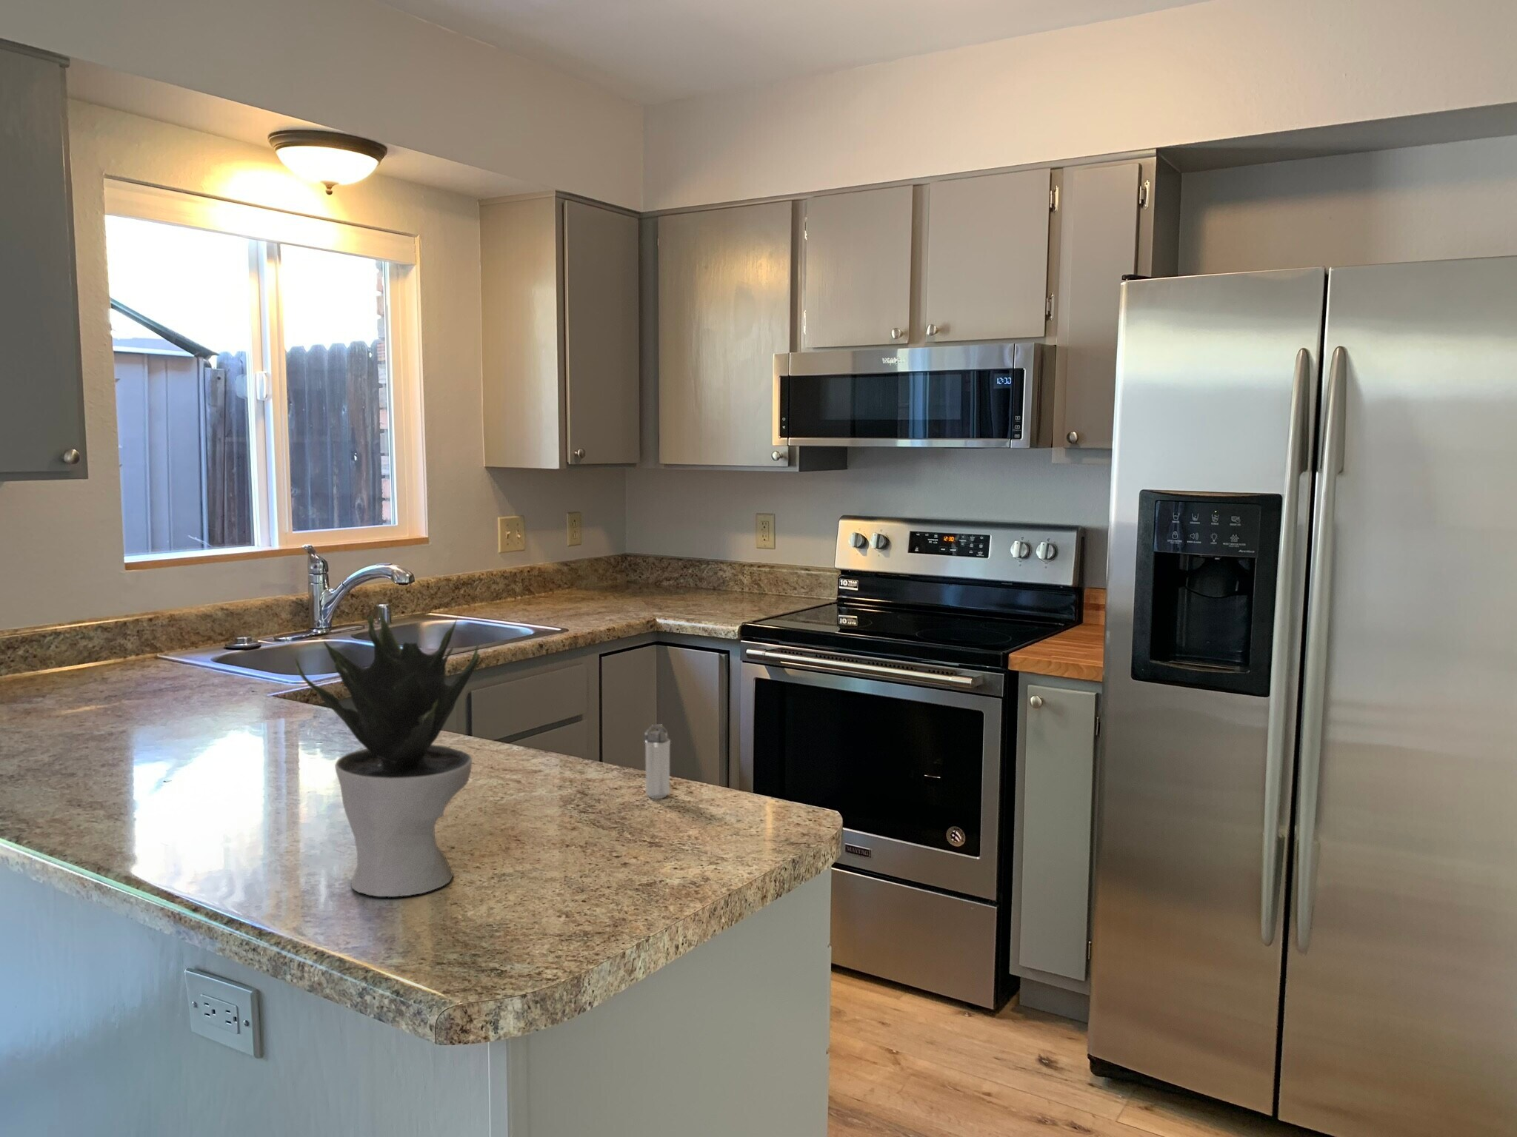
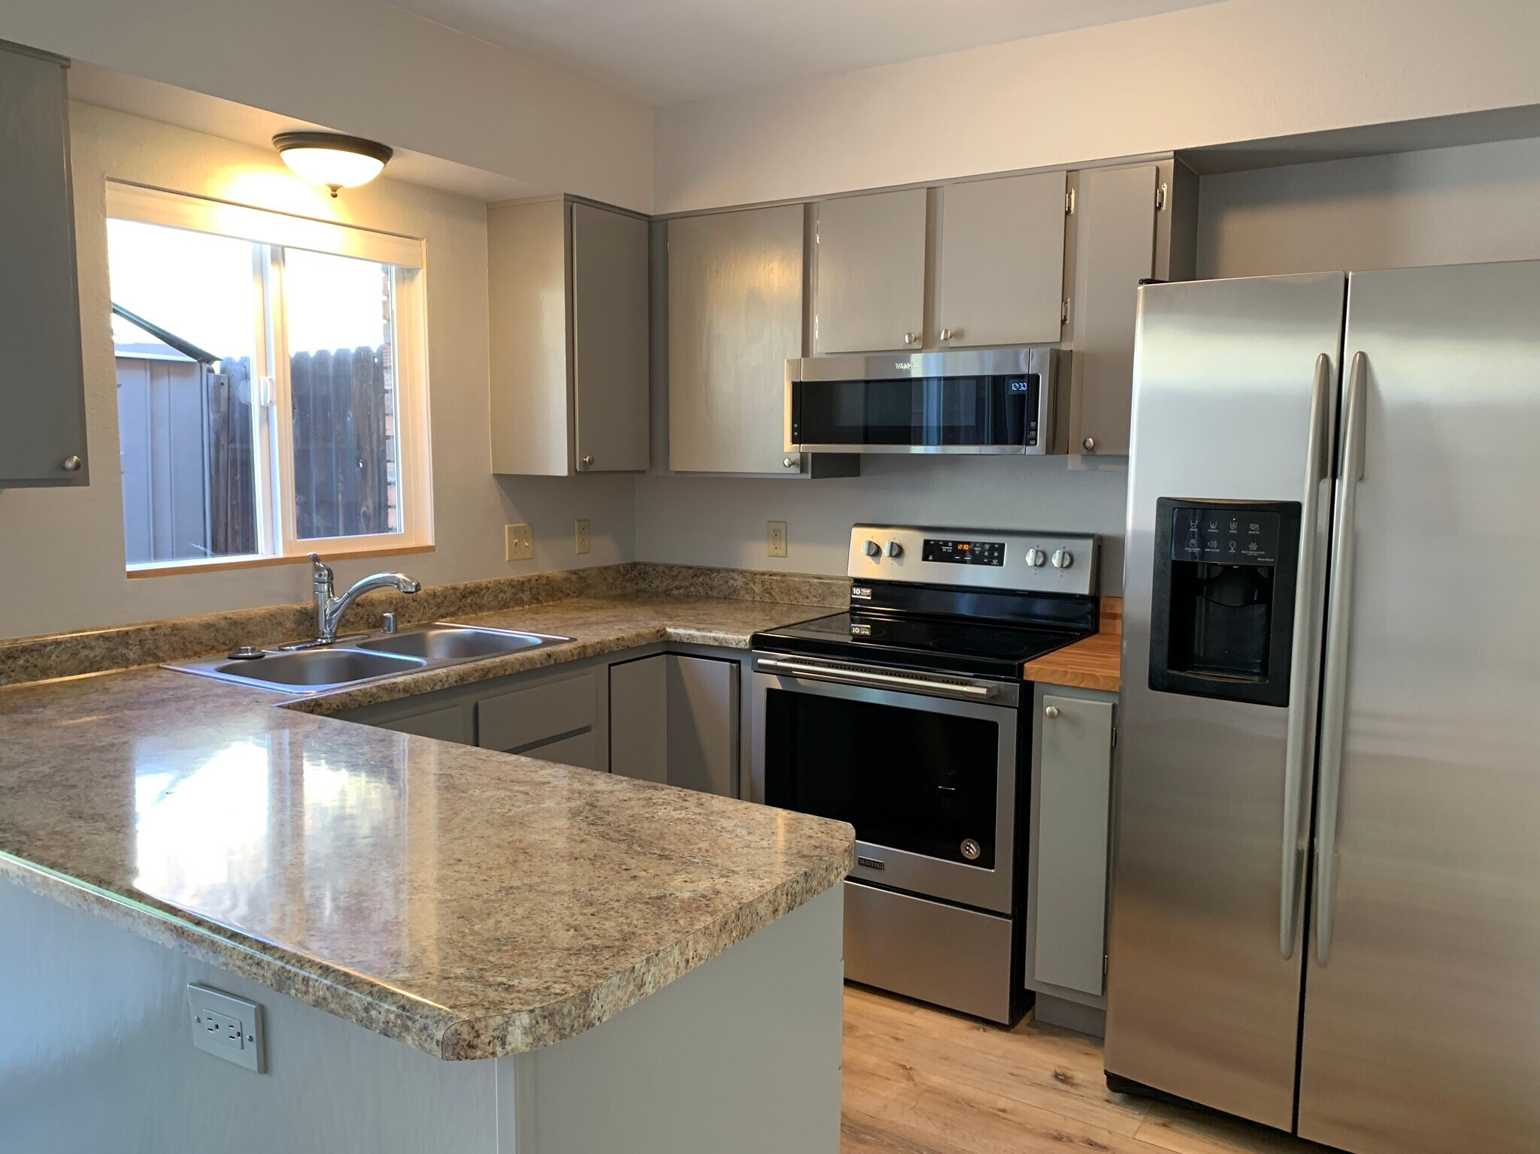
- shaker [644,724,671,799]
- potted plant [294,603,480,897]
